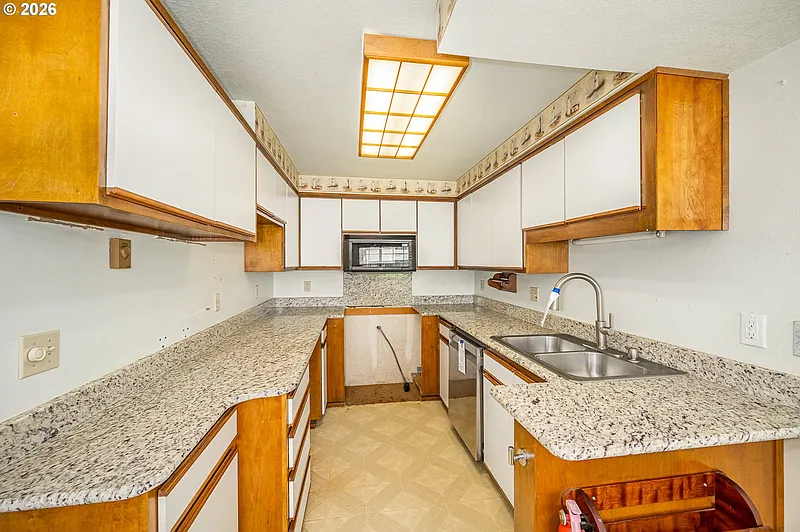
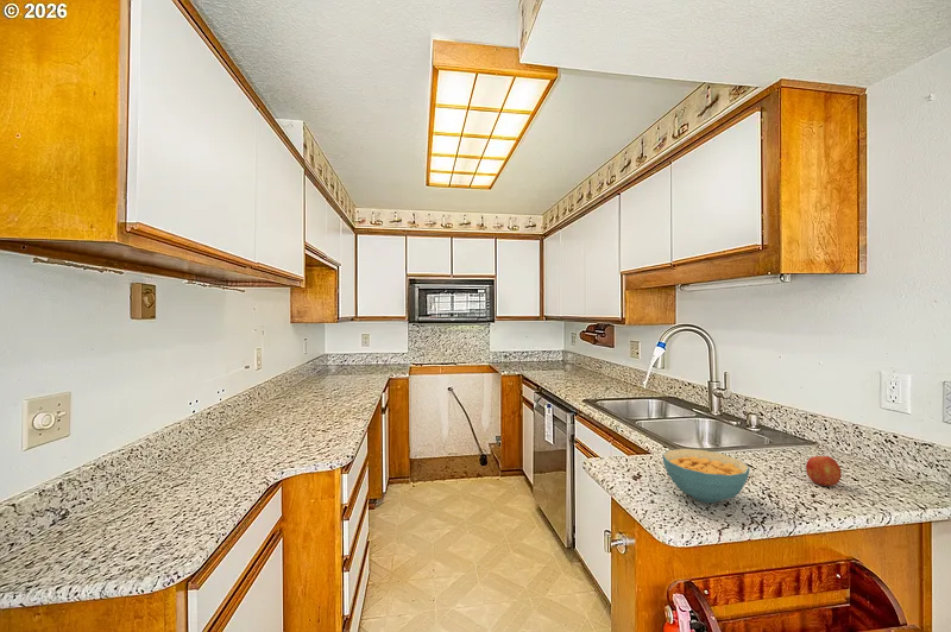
+ fruit [805,455,843,487]
+ cereal bowl [662,448,751,504]
